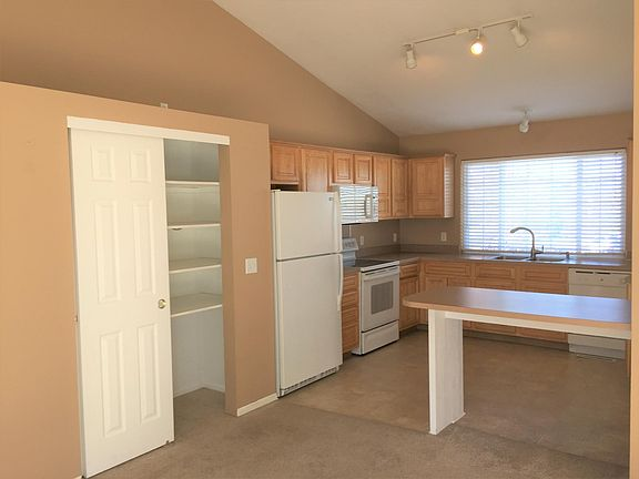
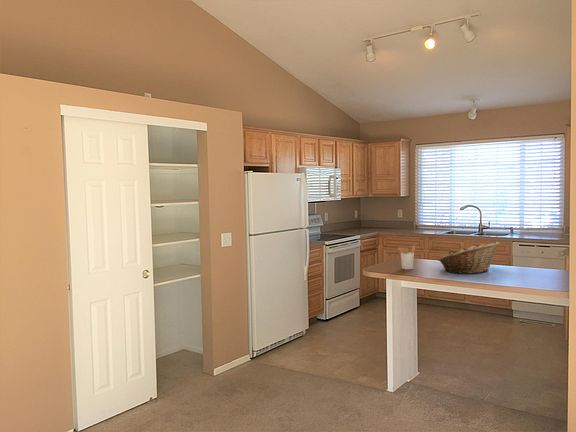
+ fruit basket [437,241,501,274]
+ utensil holder [397,244,416,270]
